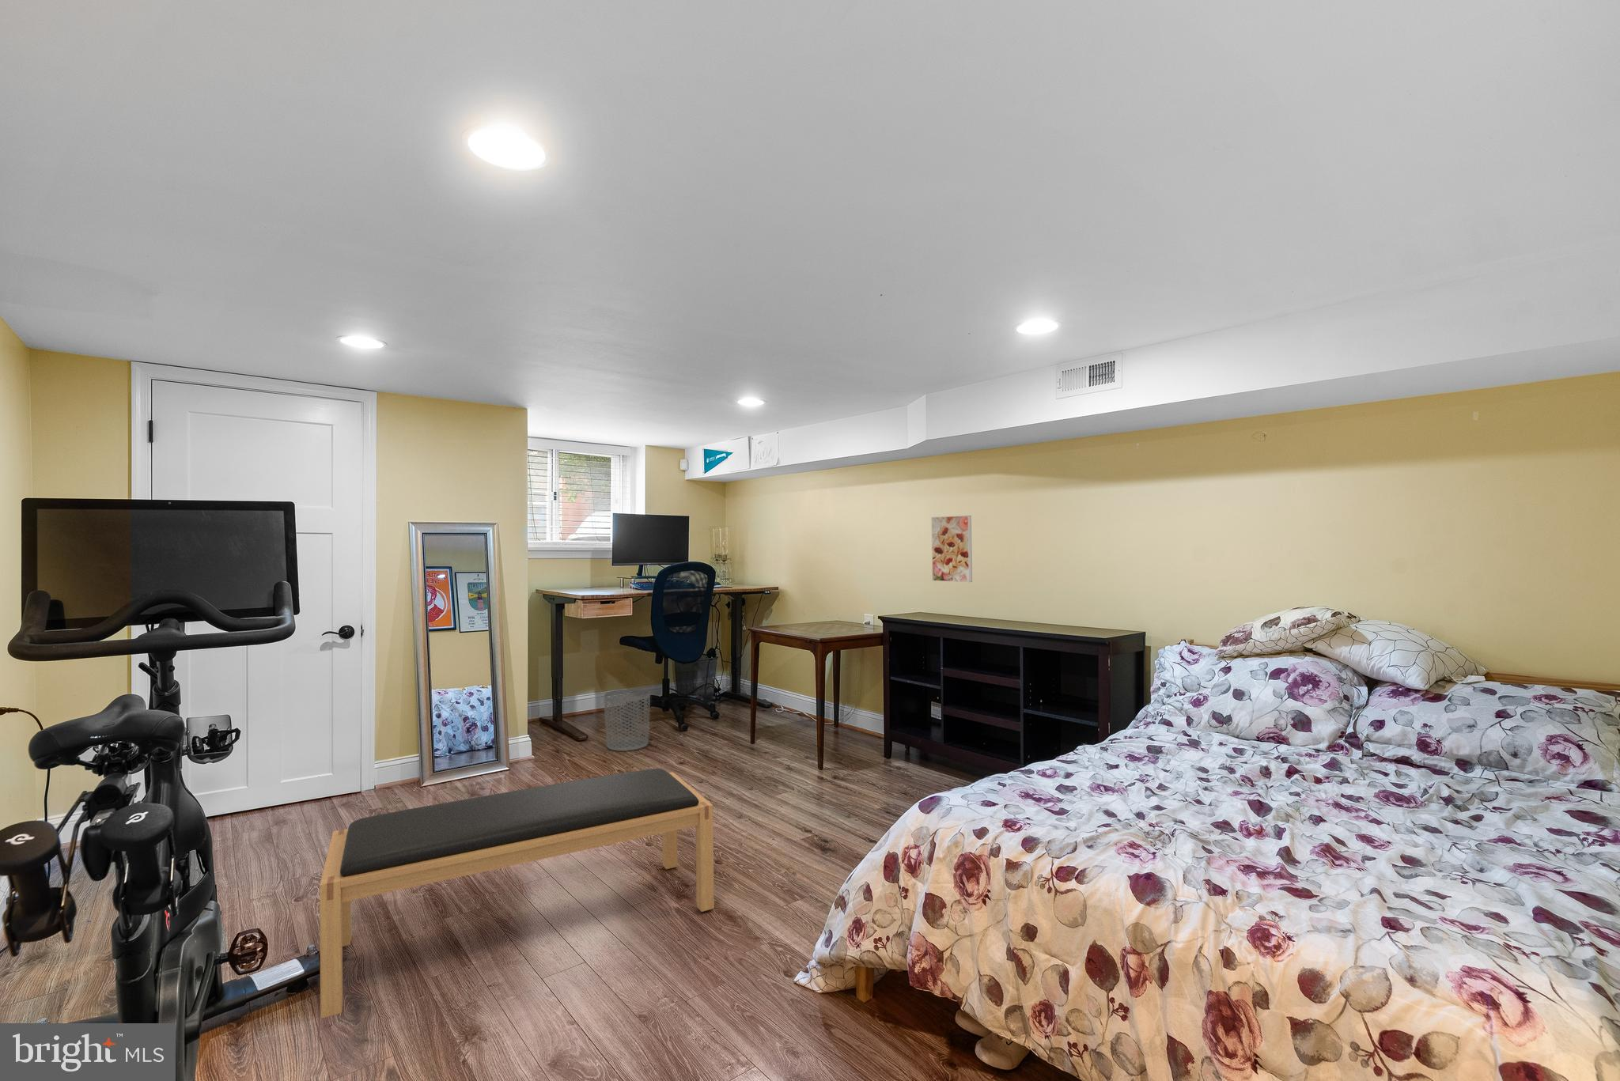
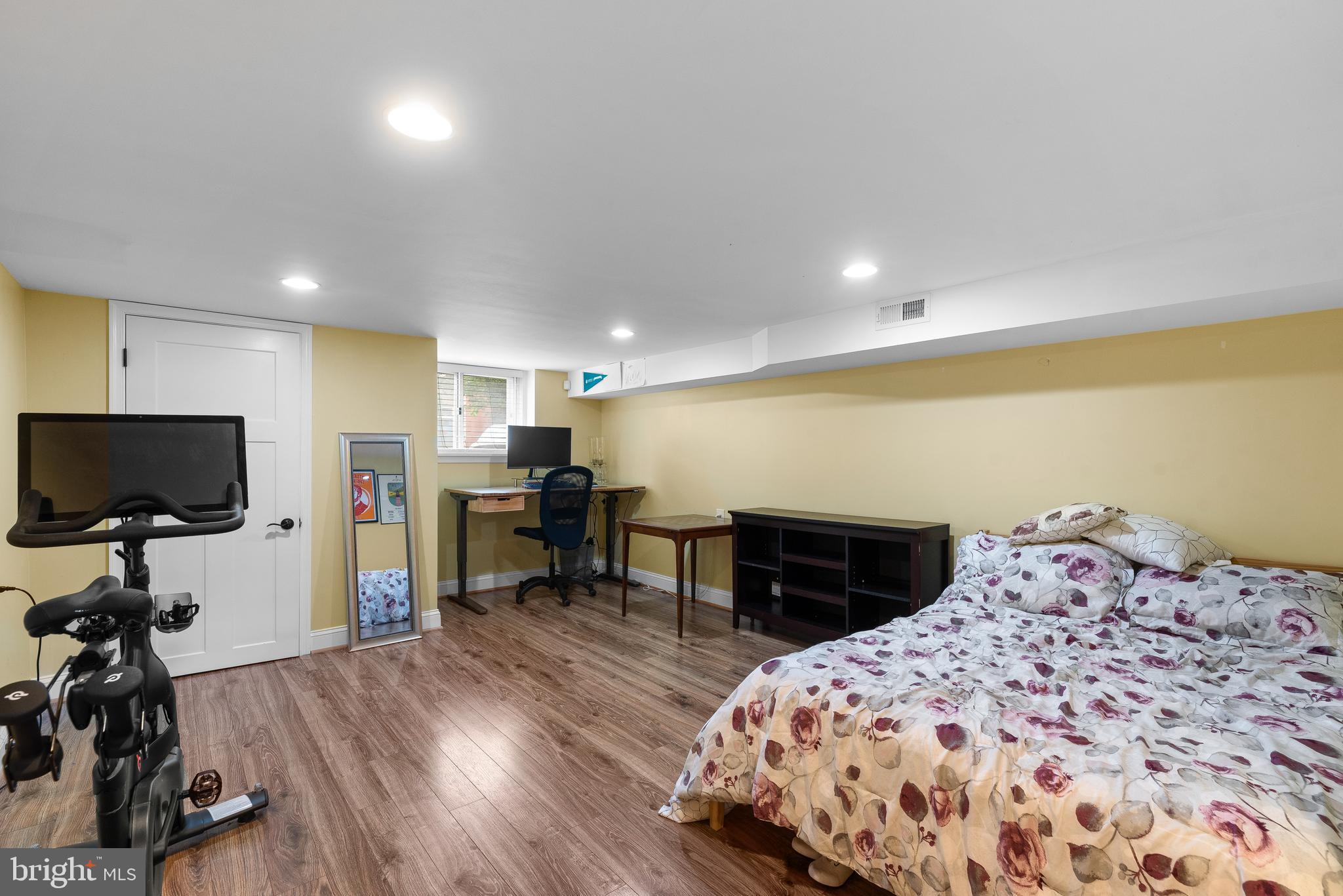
- waste bin [603,688,651,752]
- bench [318,767,715,1019]
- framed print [931,515,973,583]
